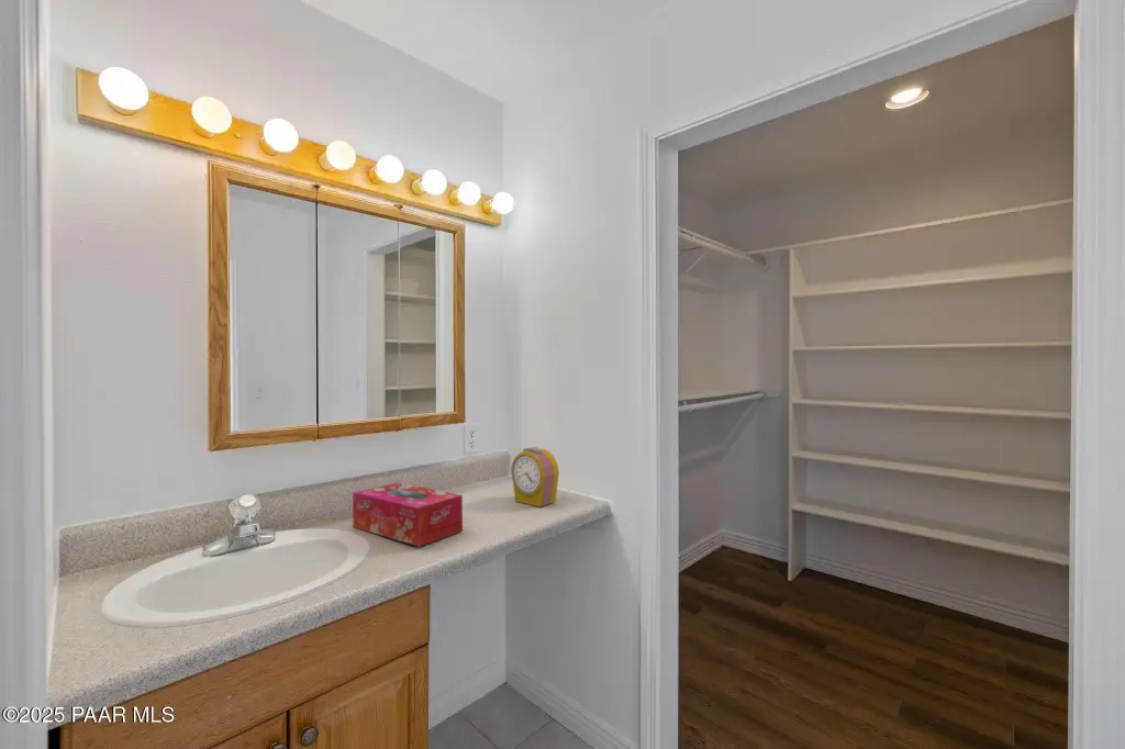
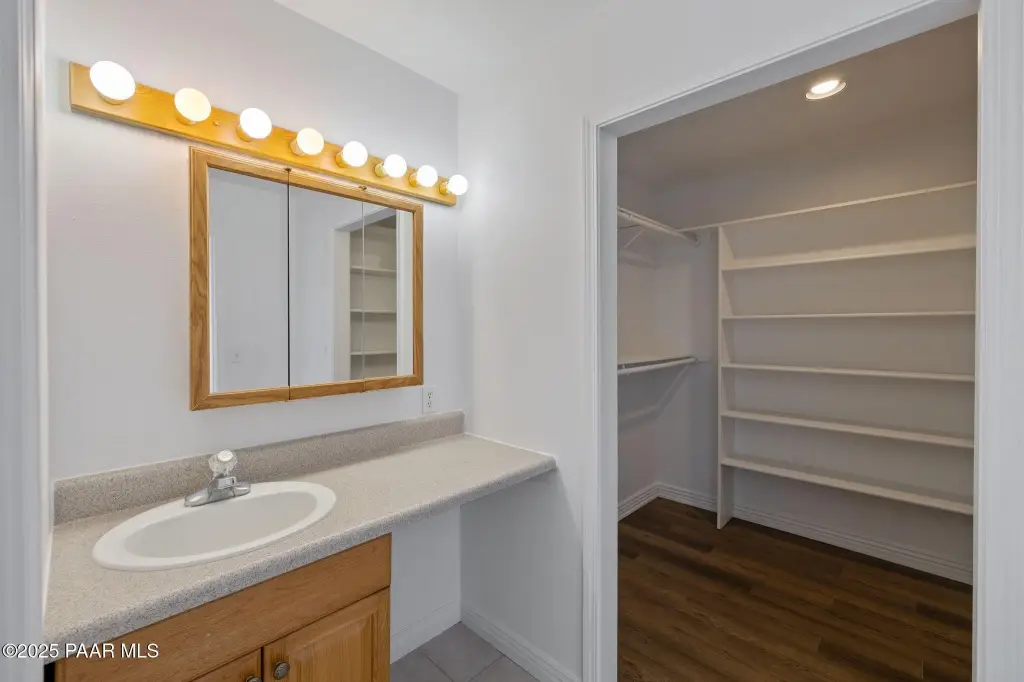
- alarm clock [510,446,560,507]
- tissue box [352,482,464,548]
